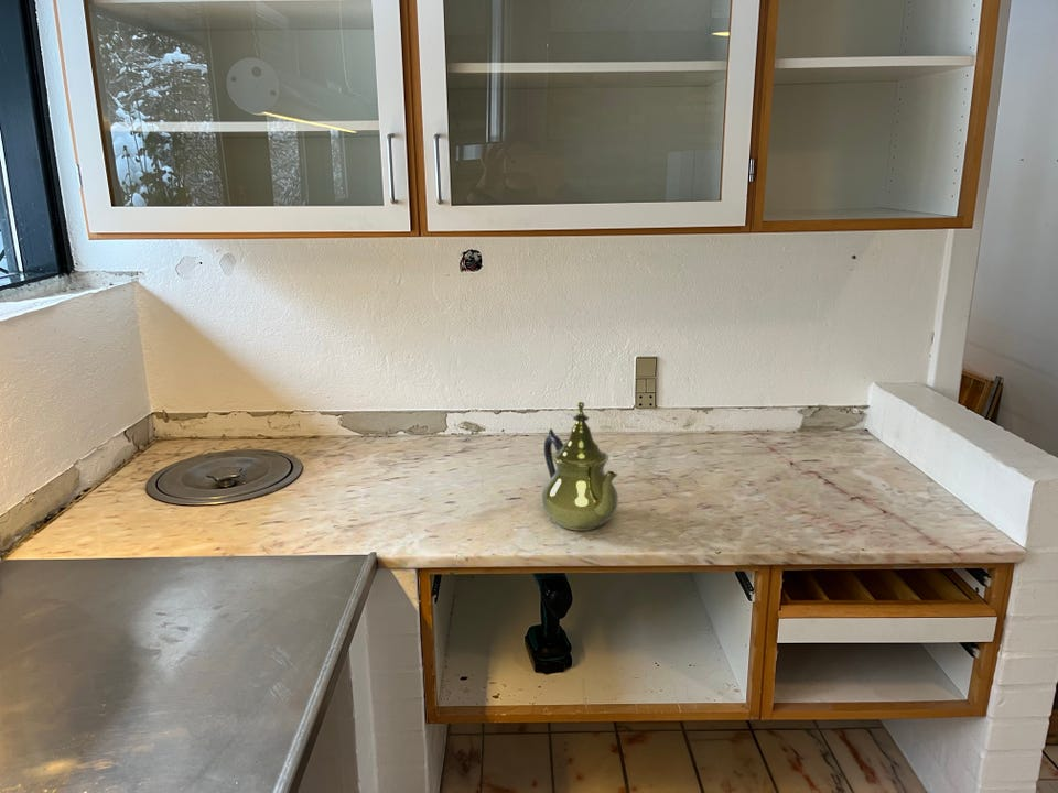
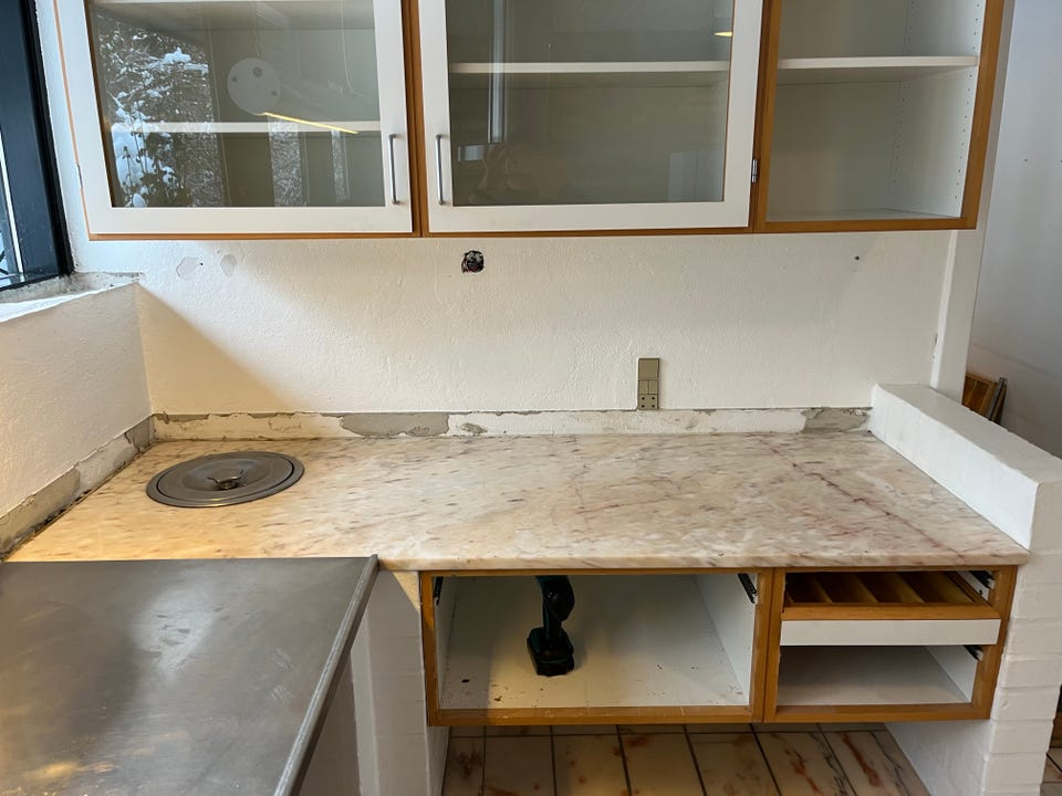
- teapot [541,401,619,532]
